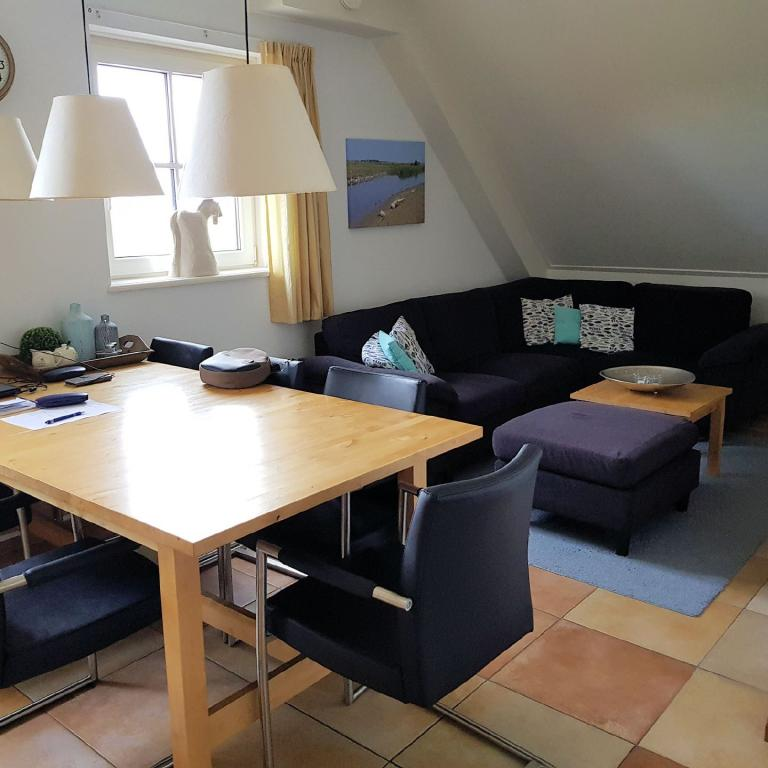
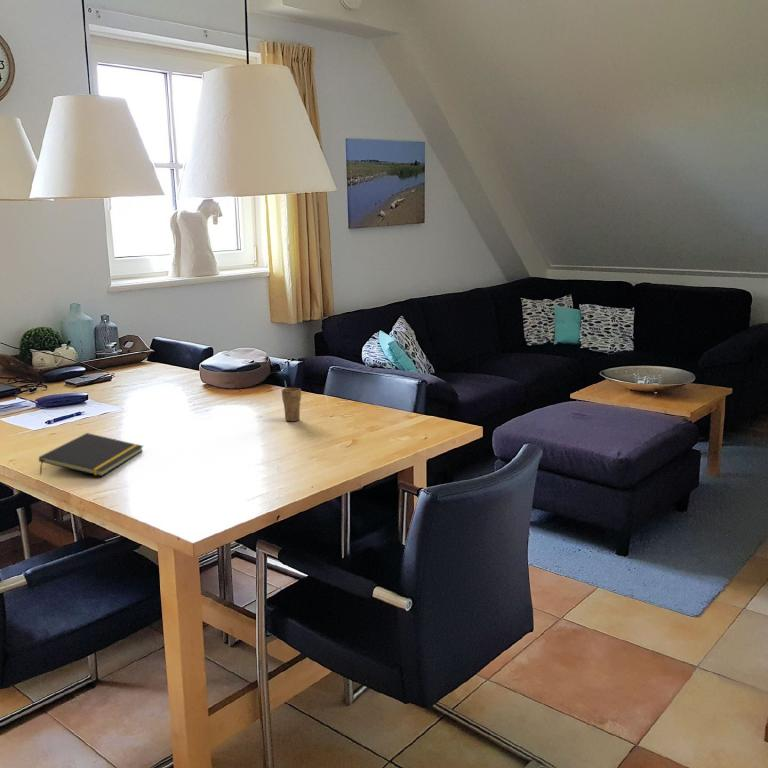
+ cup [281,380,302,422]
+ notepad [38,432,144,477]
